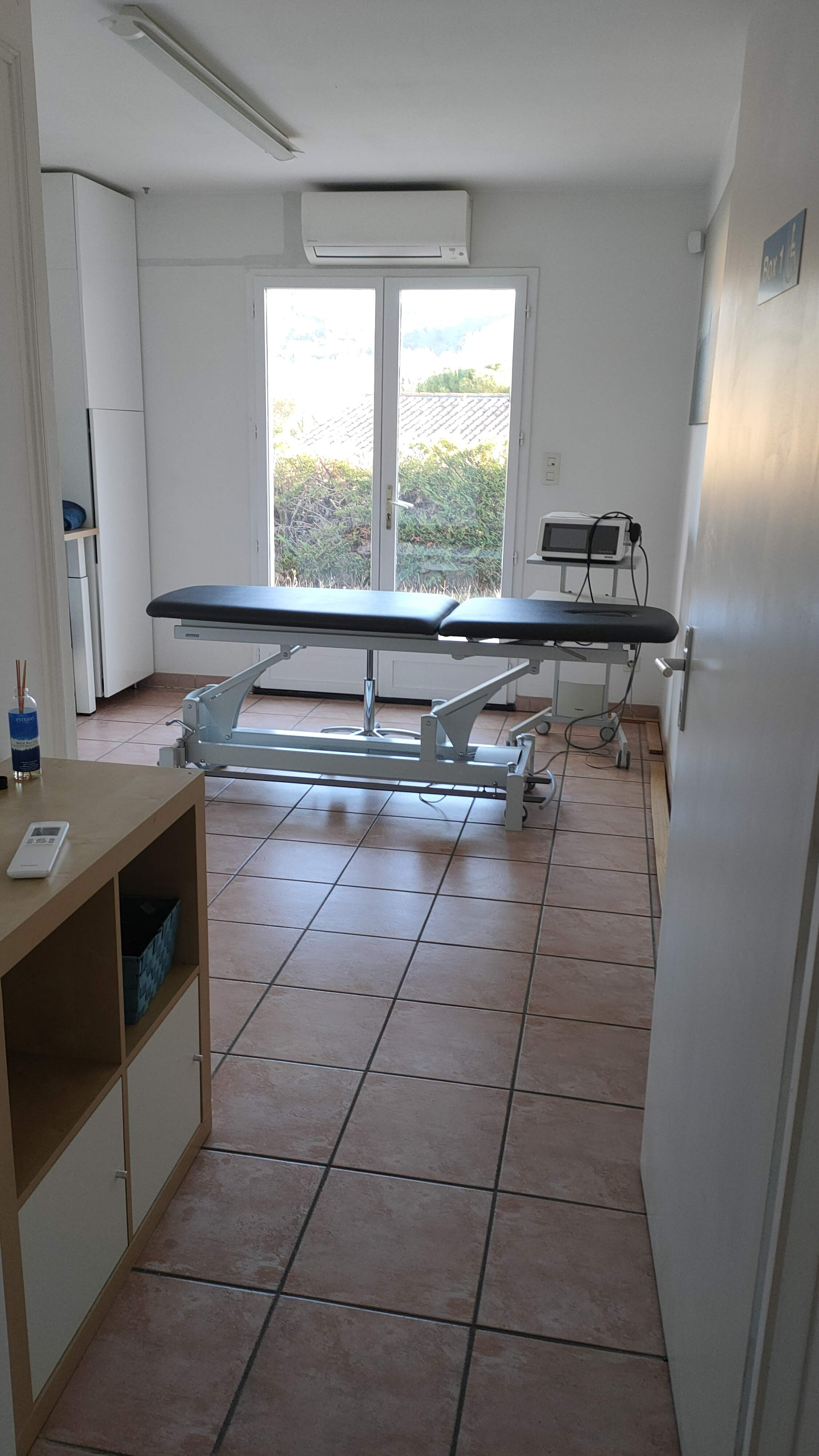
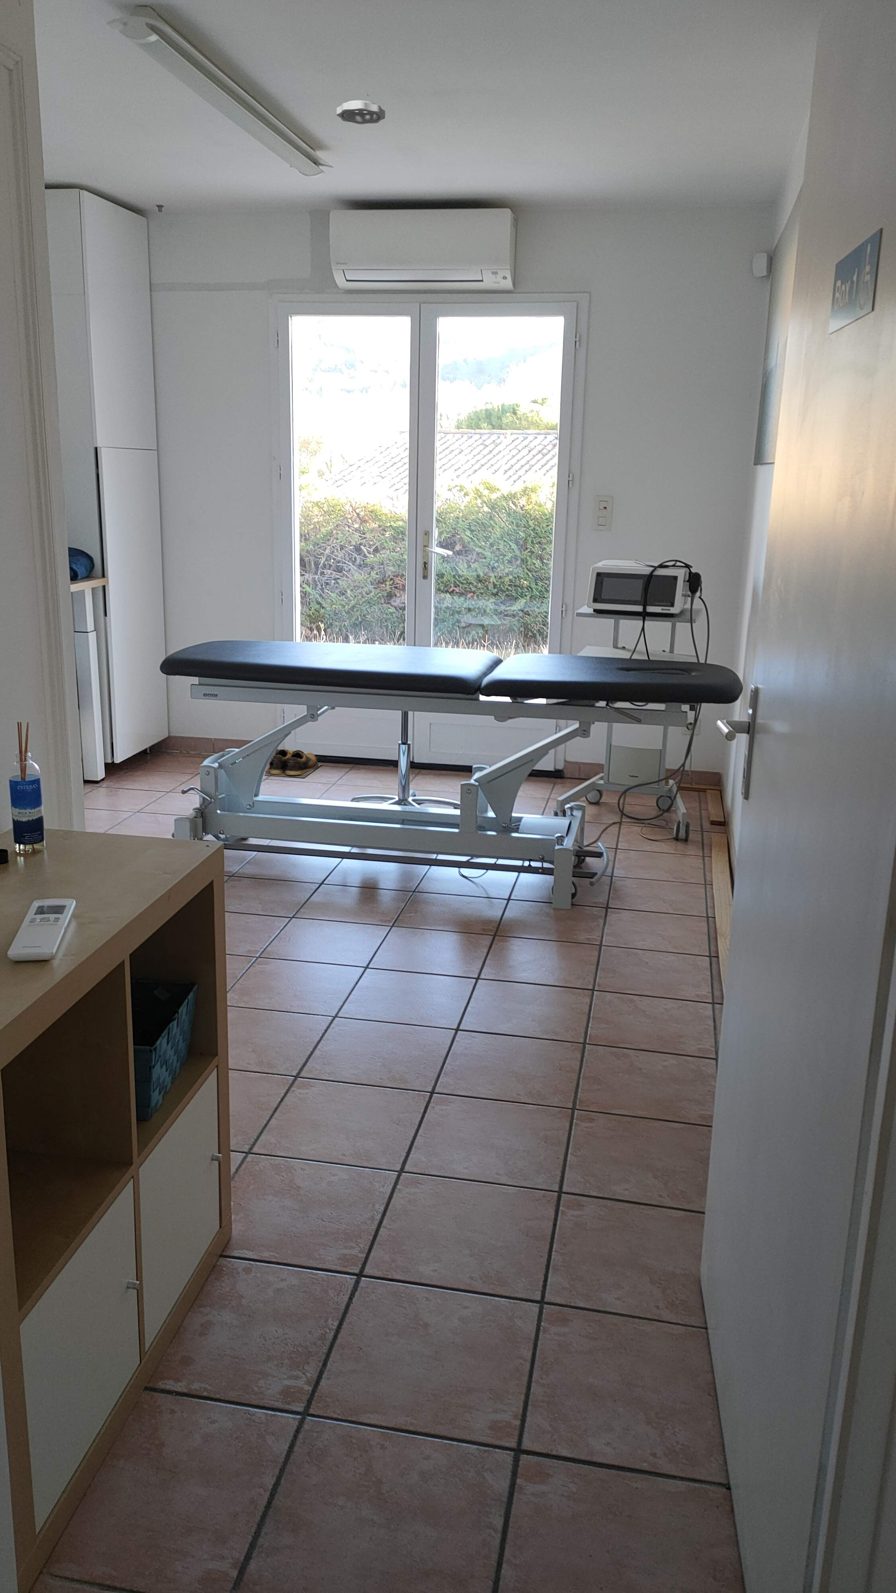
+ shoes [264,748,323,778]
+ smoke detector [336,100,385,125]
